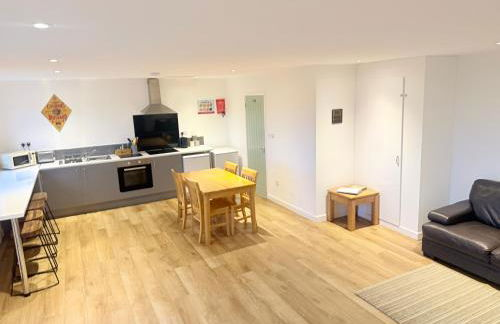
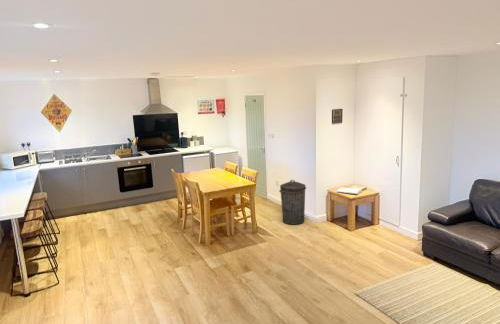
+ trash can [278,179,307,226]
